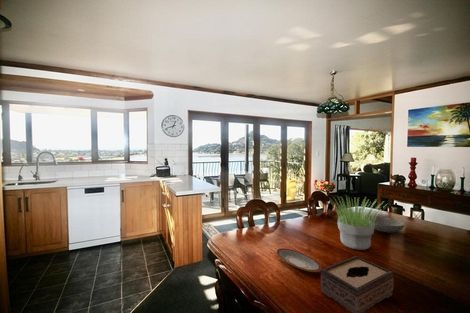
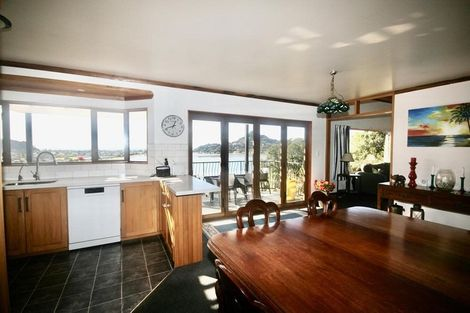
- plate [276,247,323,273]
- bowl [364,215,406,234]
- potted plant [330,195,387,251]
- tissue box [320,255,395,313]
